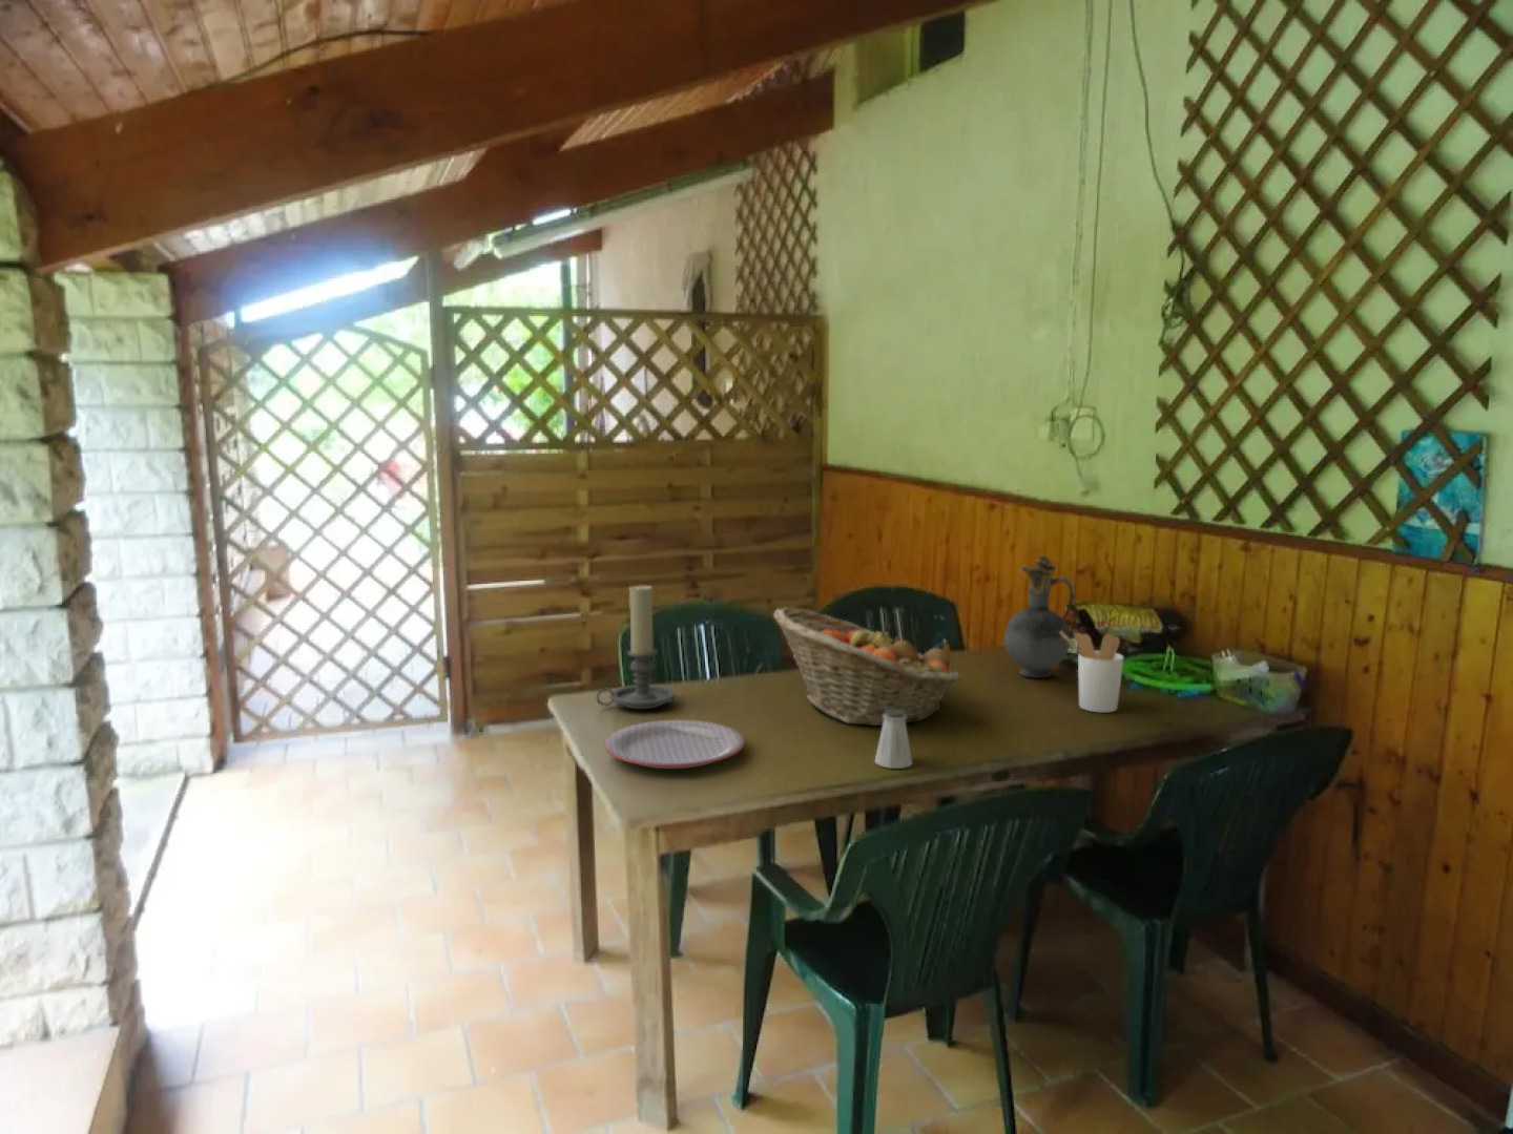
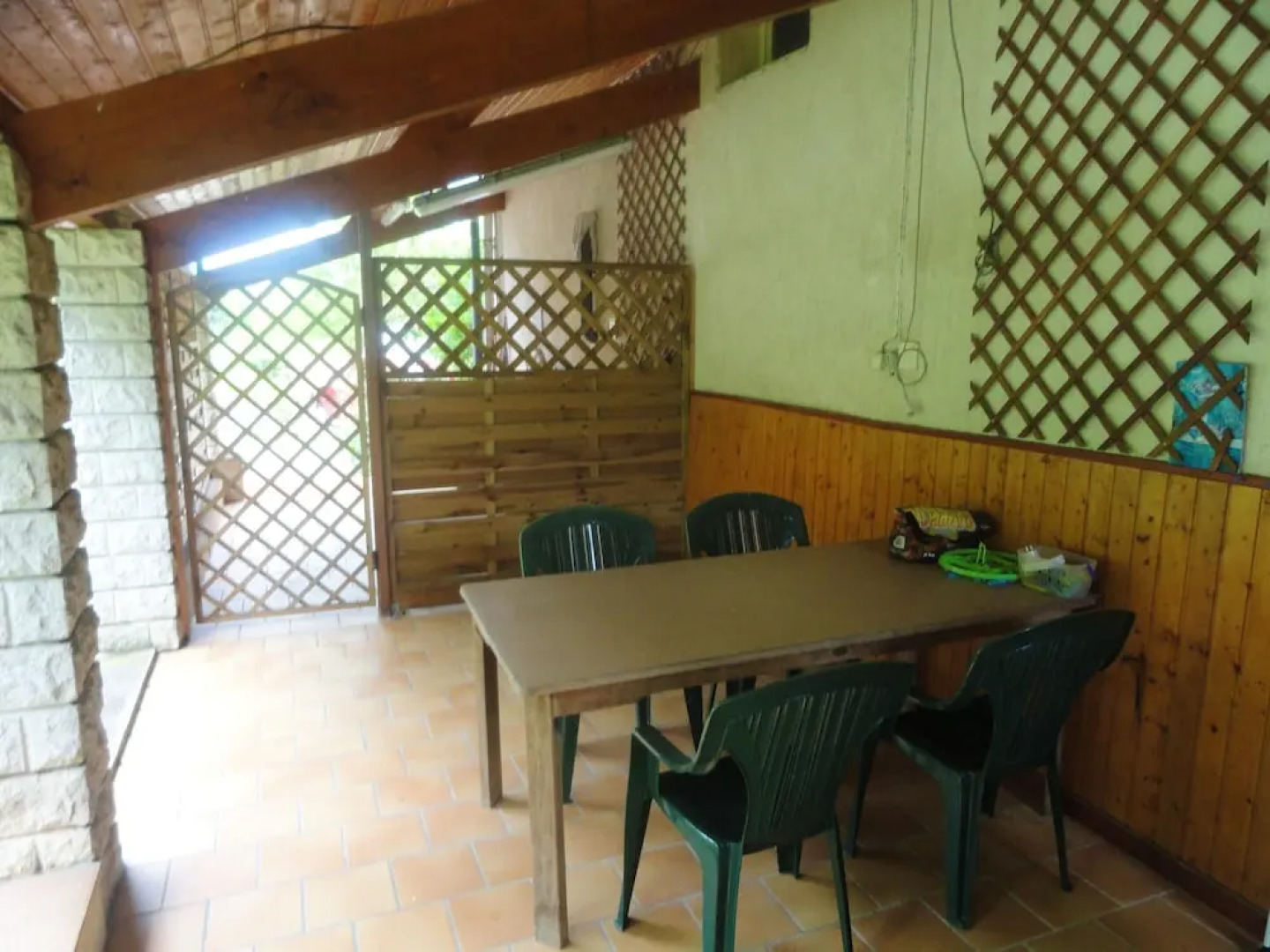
- pitcher [1003,554,1076,679]
- fruit basket [773,606,961,728]
- candle holder [596,582,677,711]
- saltshaker [874,710,913,770]
- plate [603,719,746,770]
- utensil holder [1060,631,1126,714]
